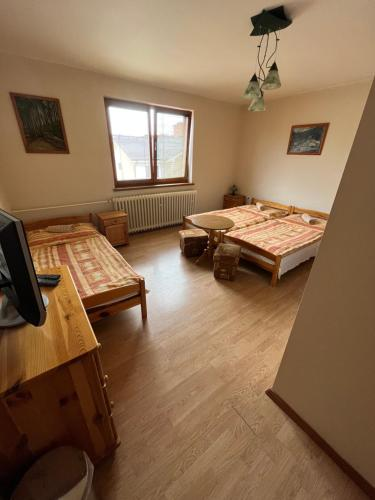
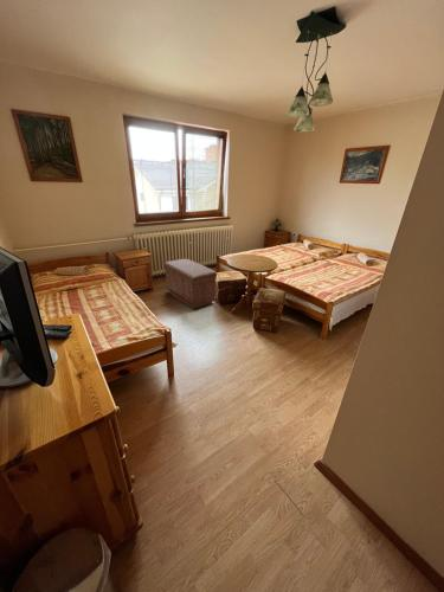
+ bench [162,258,218,310]
